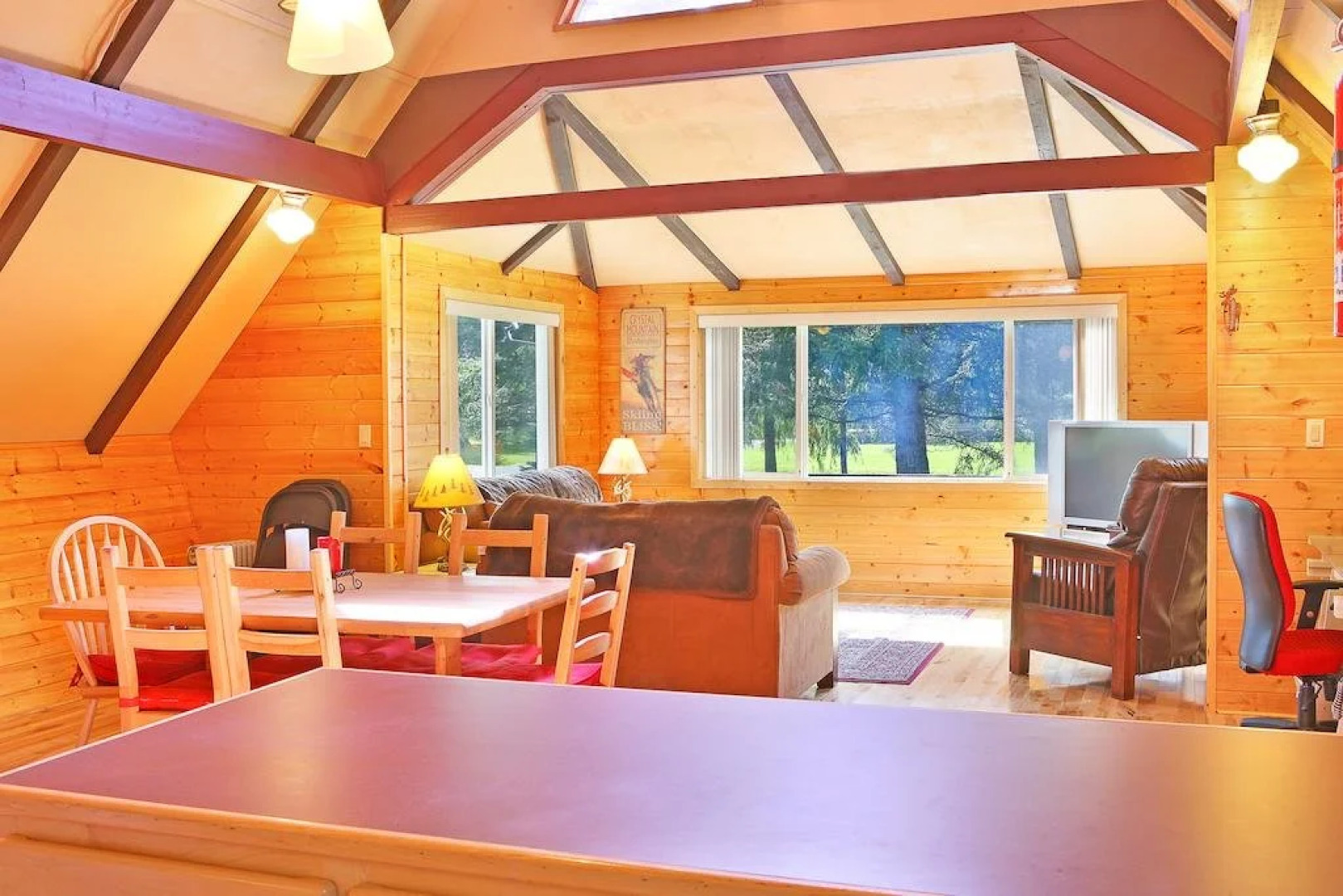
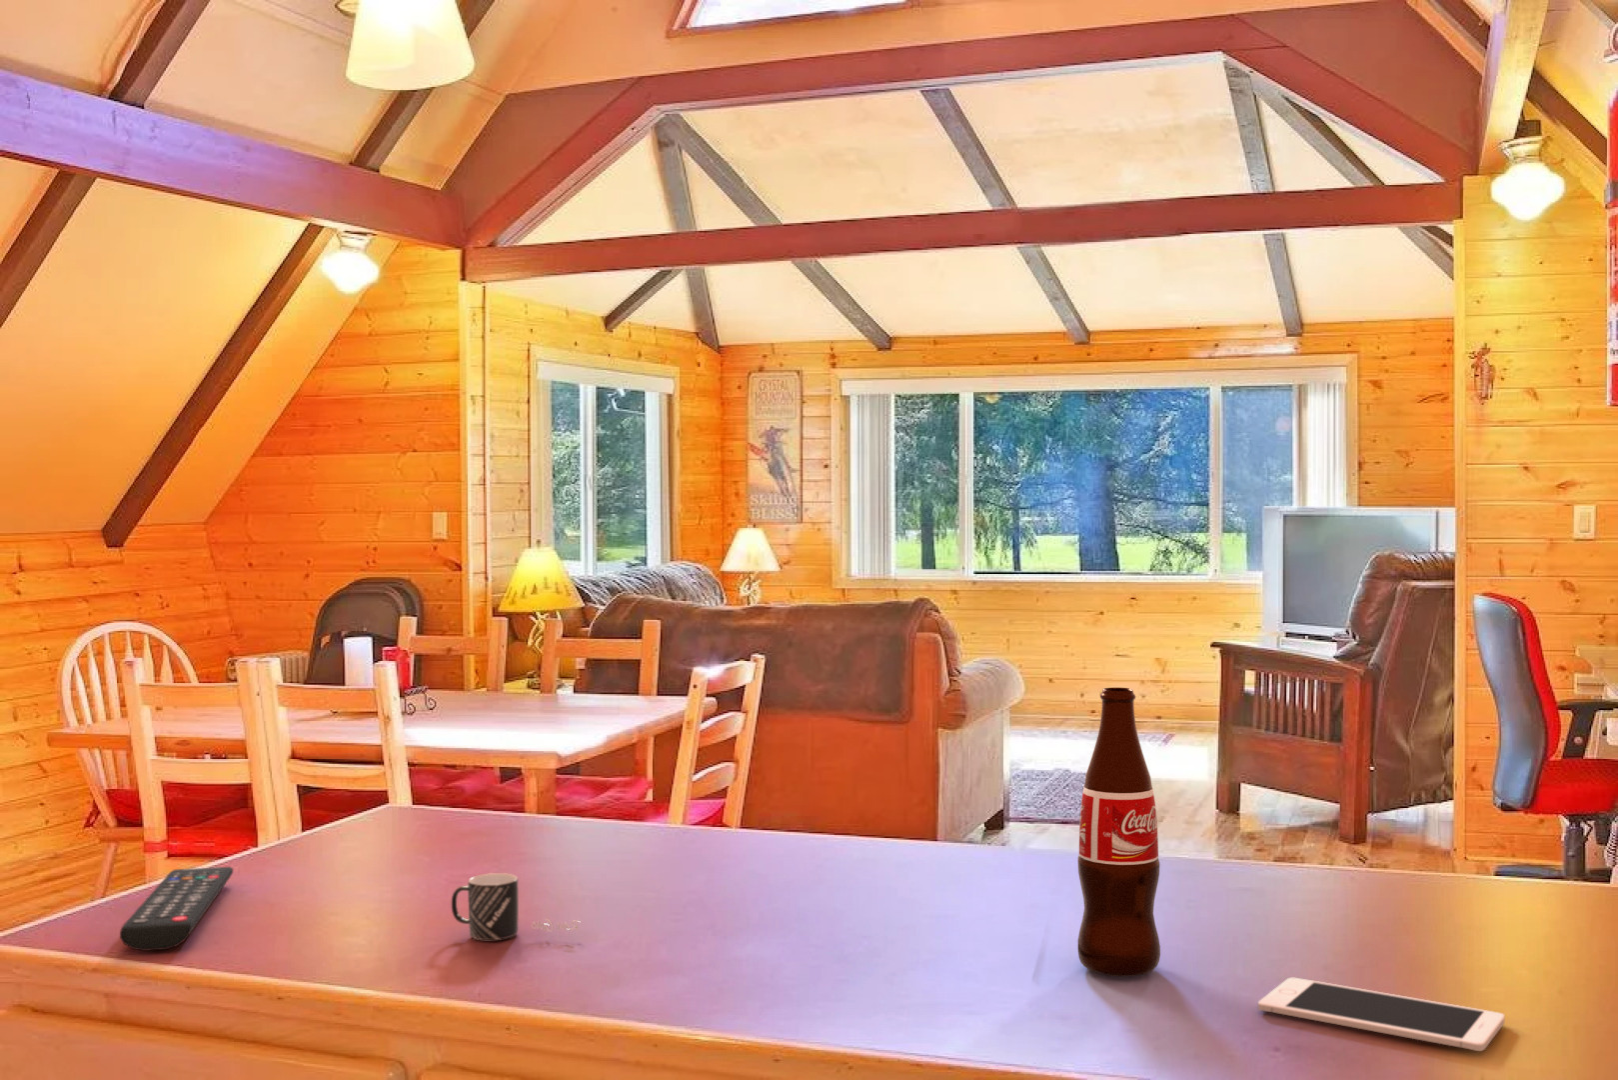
+ remote control [119,865,234,952]
+ cell phone [1258,978,1506,1052]
+ mug [451,871,582,941]
+ bottle [1076,687,1161,978]
